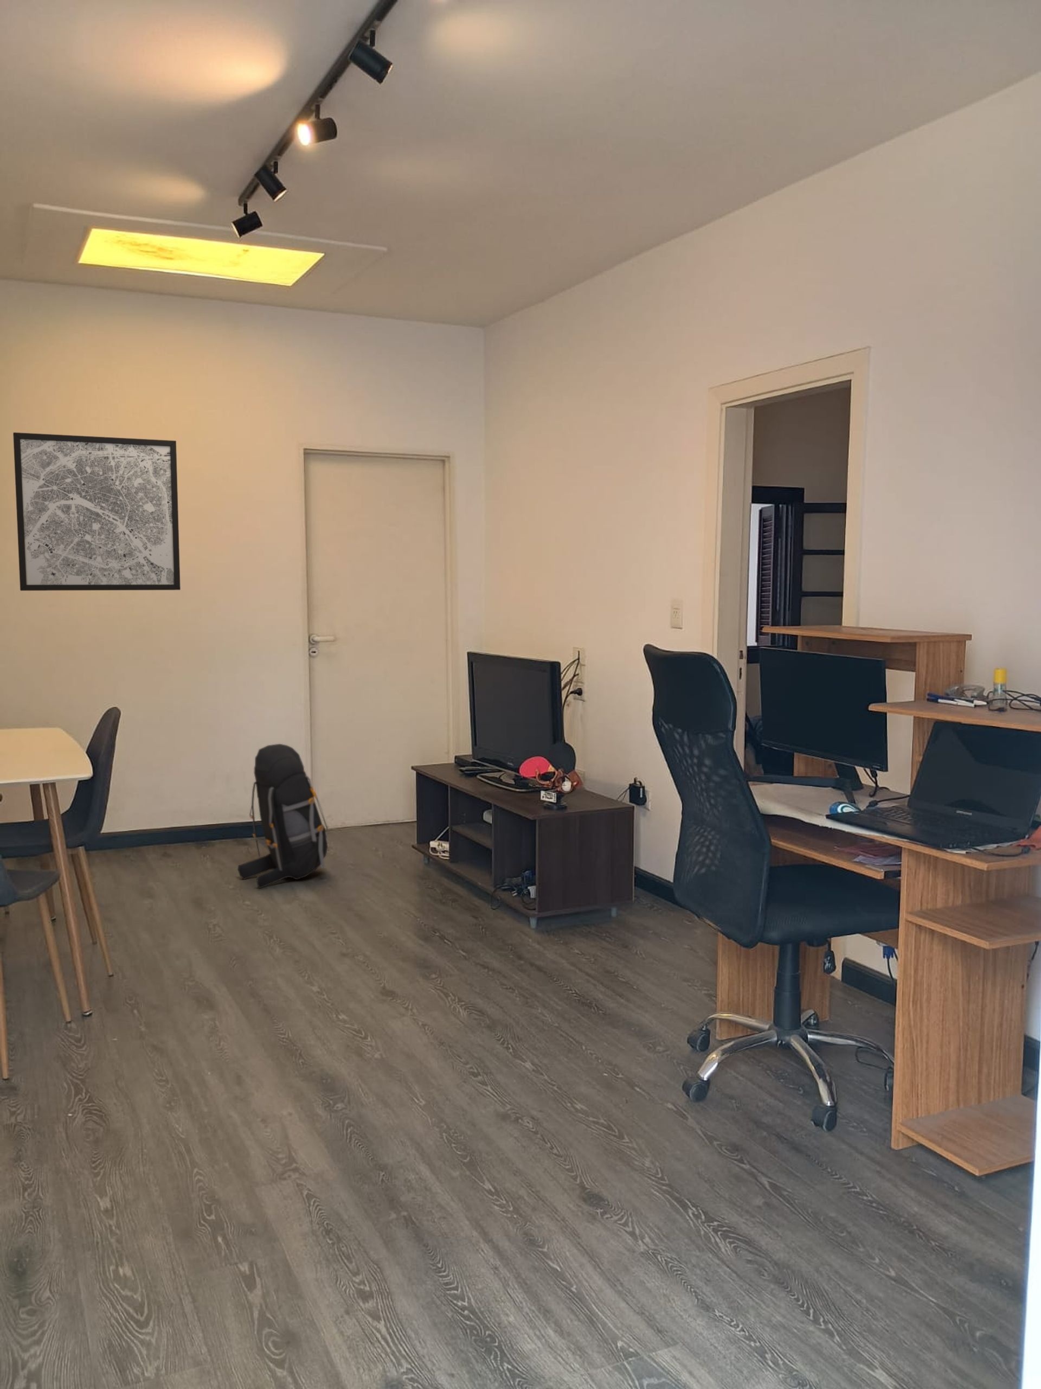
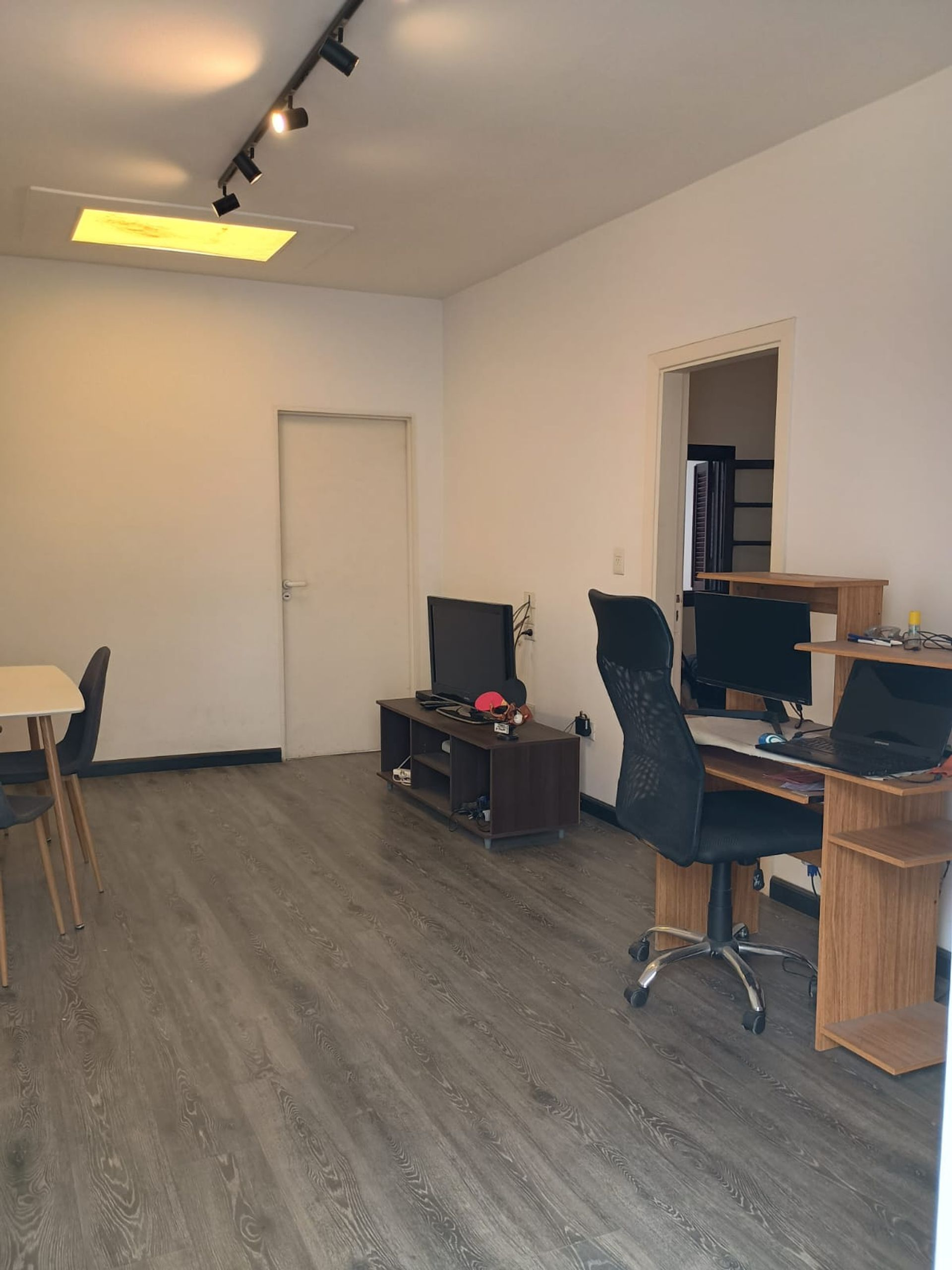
- backpack [237,744,330,889]
- wall art [12,432,182,592]
